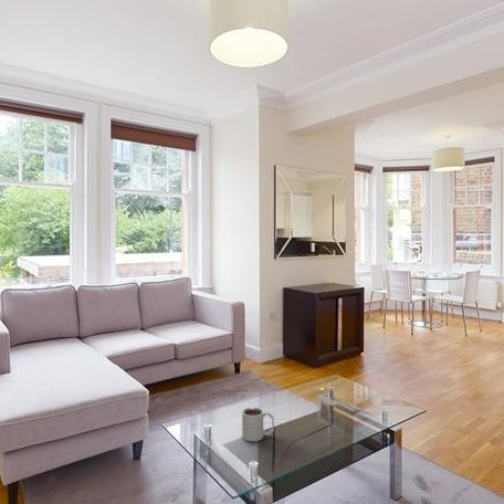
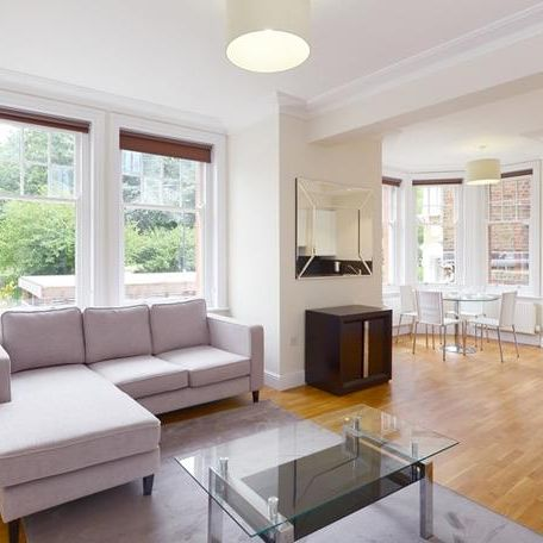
- mug [241,407,275,442]
